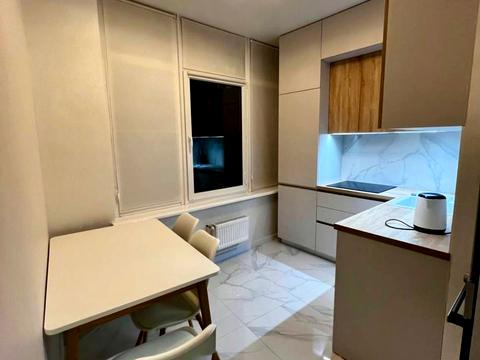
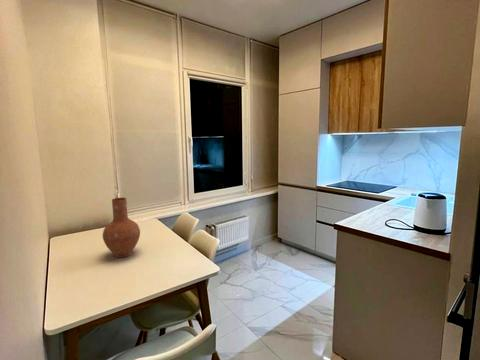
+ vase [102,197,141,258]
